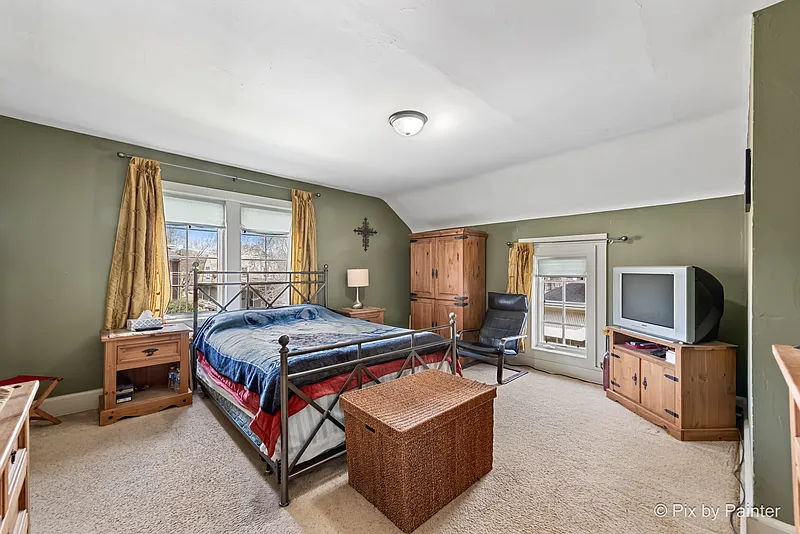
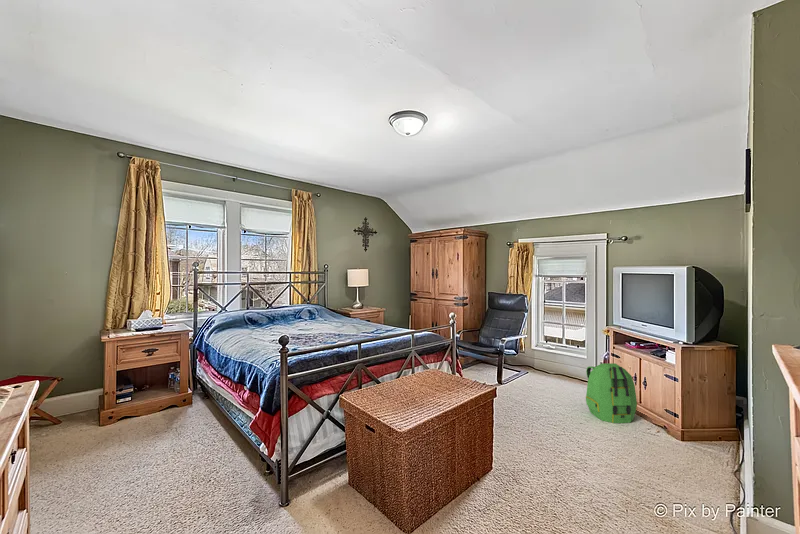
+ backpack [585,362,638,424]
